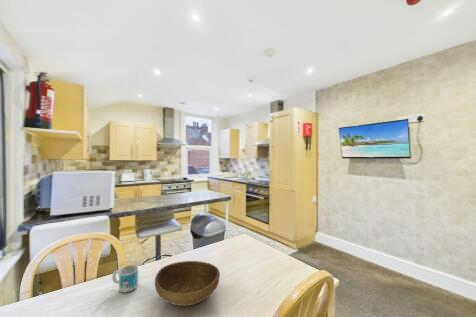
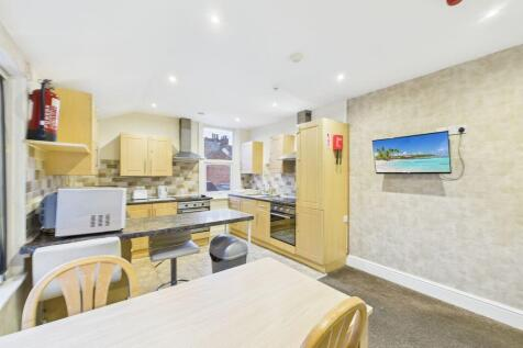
- bowl [154,260,221,307]
- mug [111,264,139,293]
